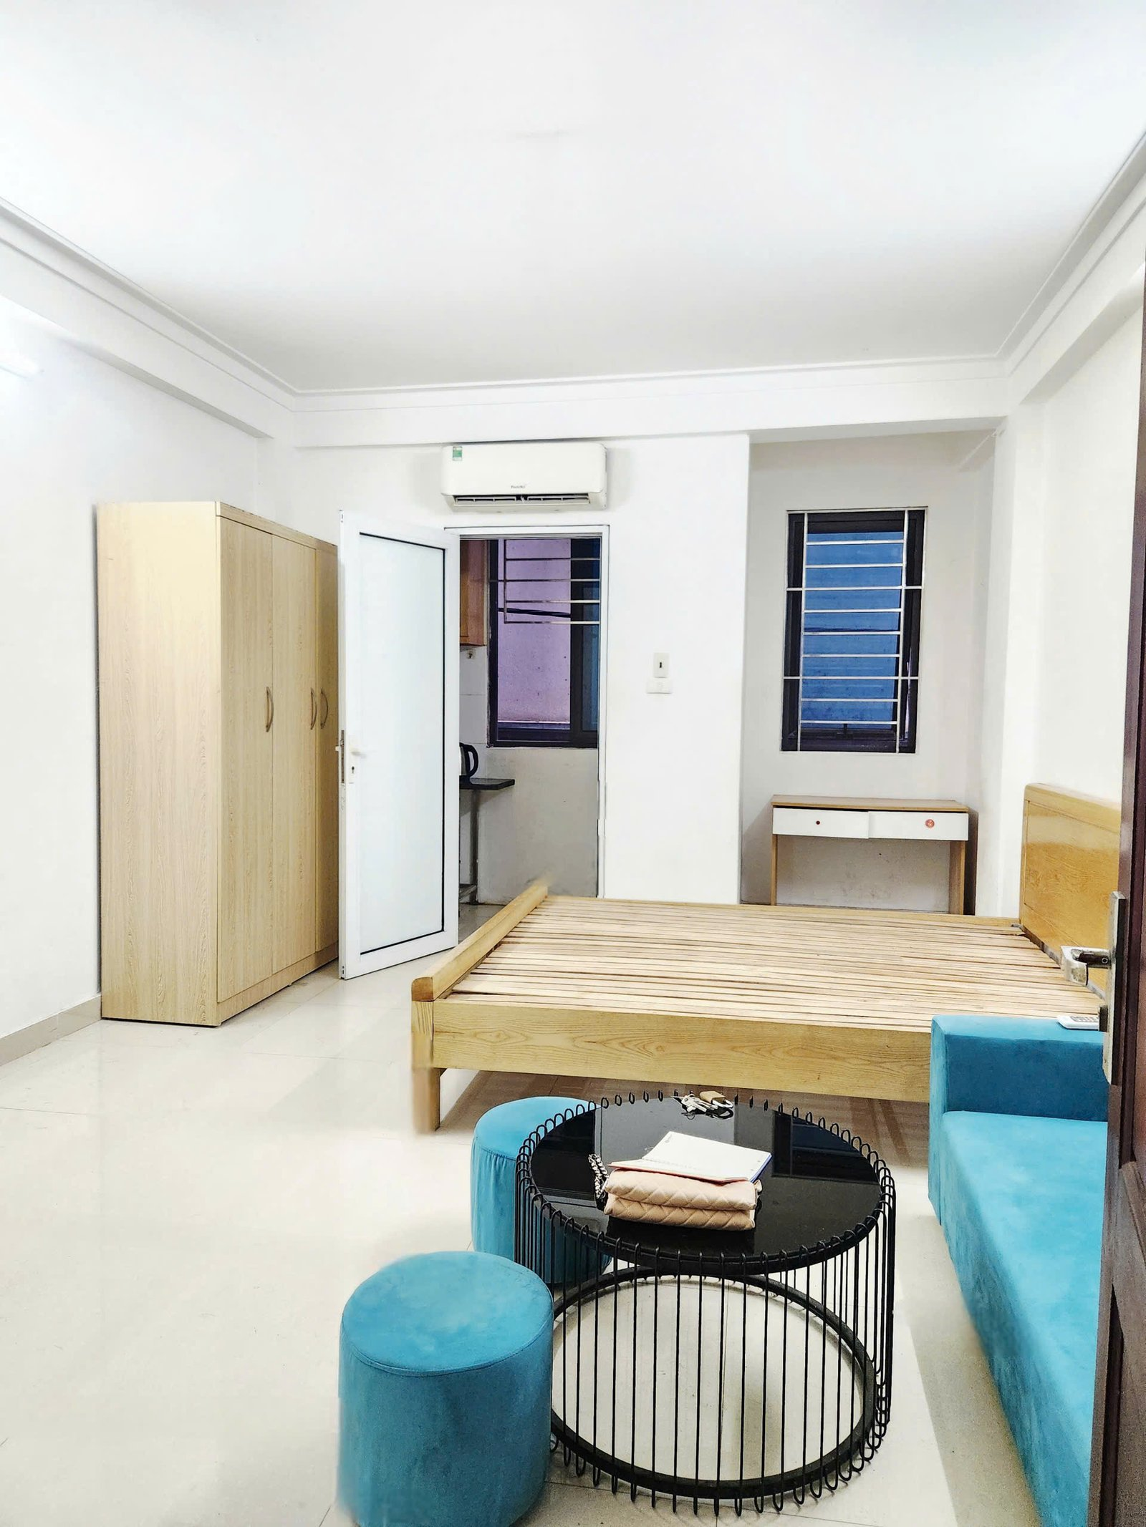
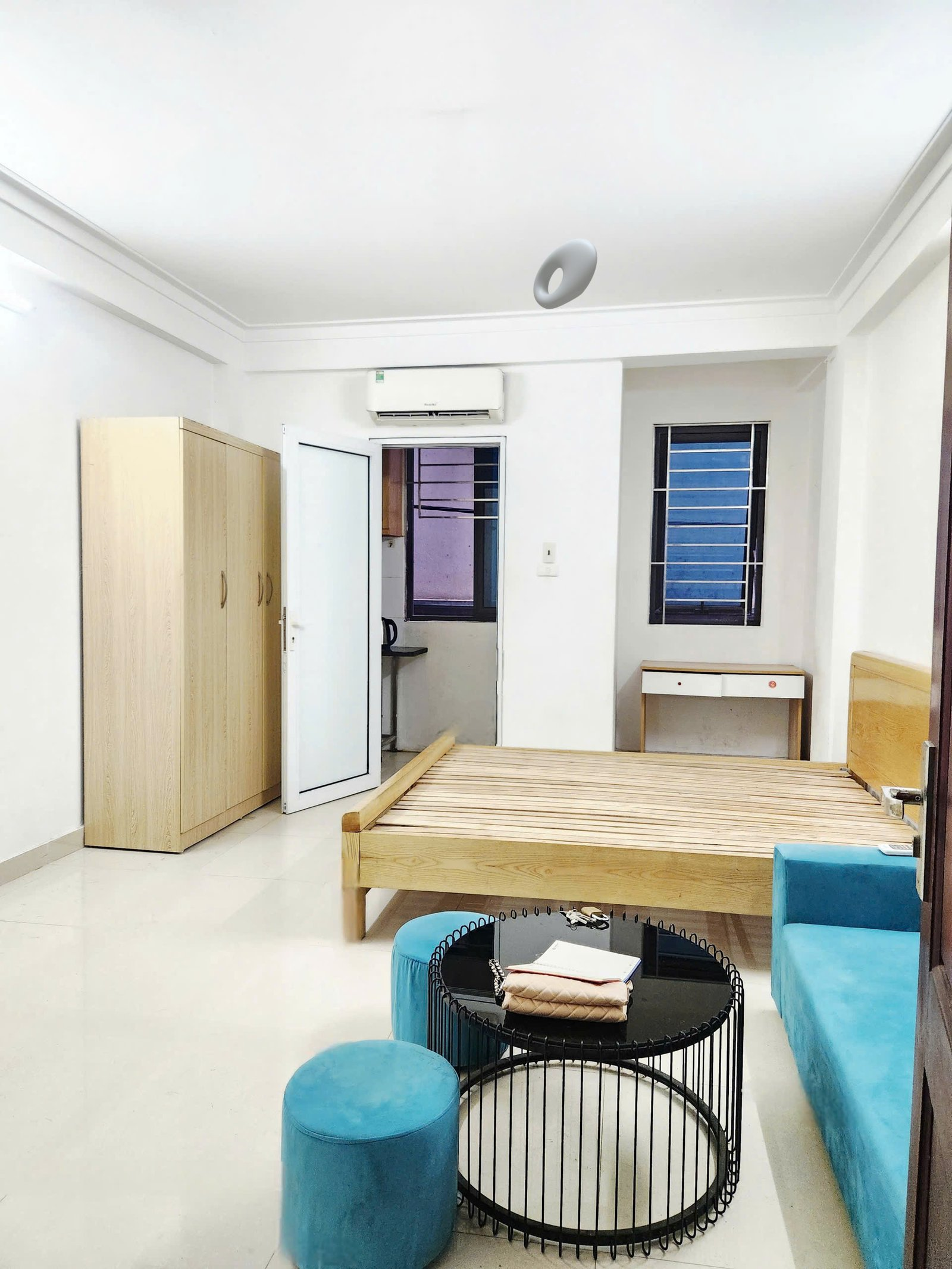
+ ceiling light [533,238,598,310]
